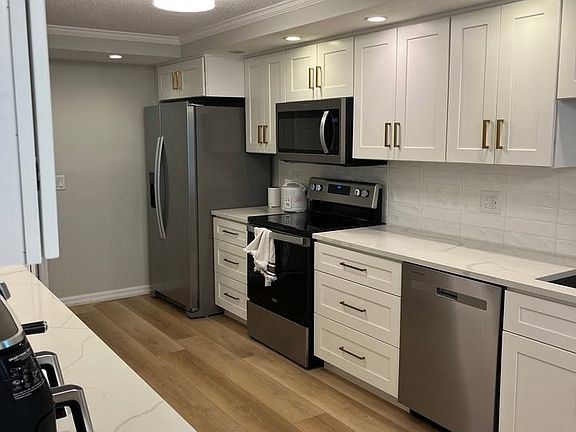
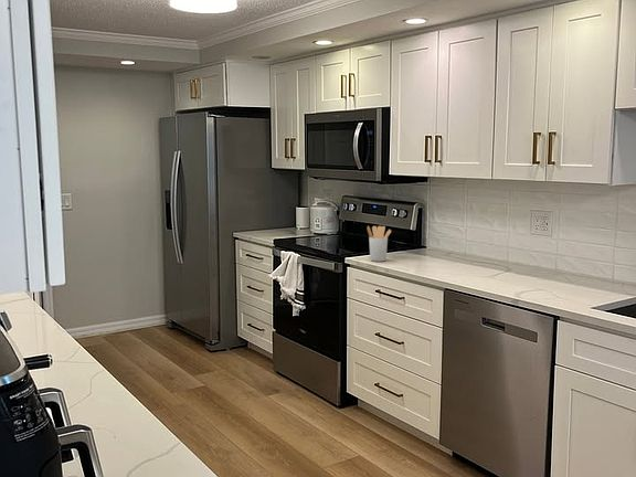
+ utensil holder [367,225,392,263]
